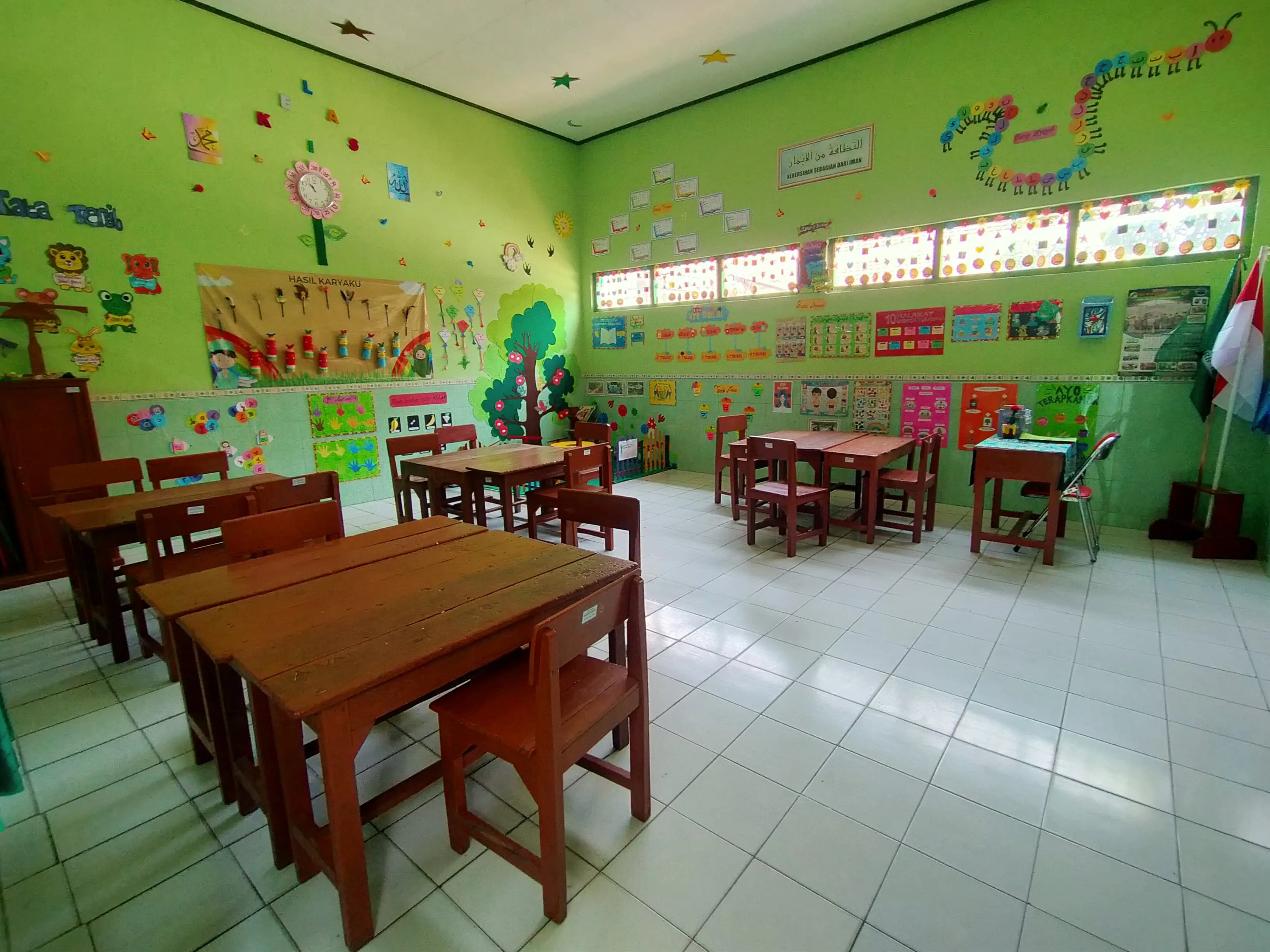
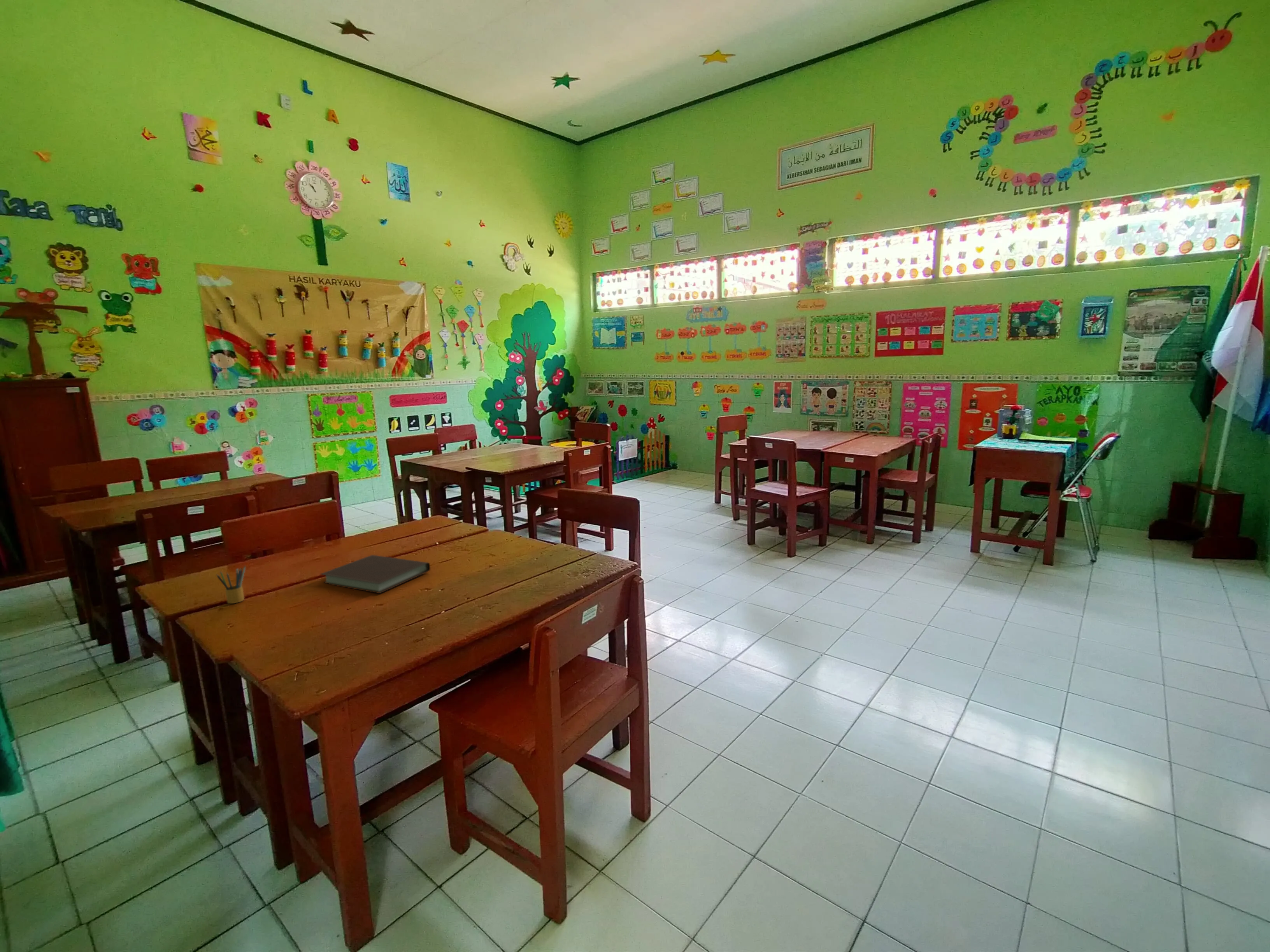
+ pencil box [216,564,246,604]
+ notebook [319,555,431,594]
